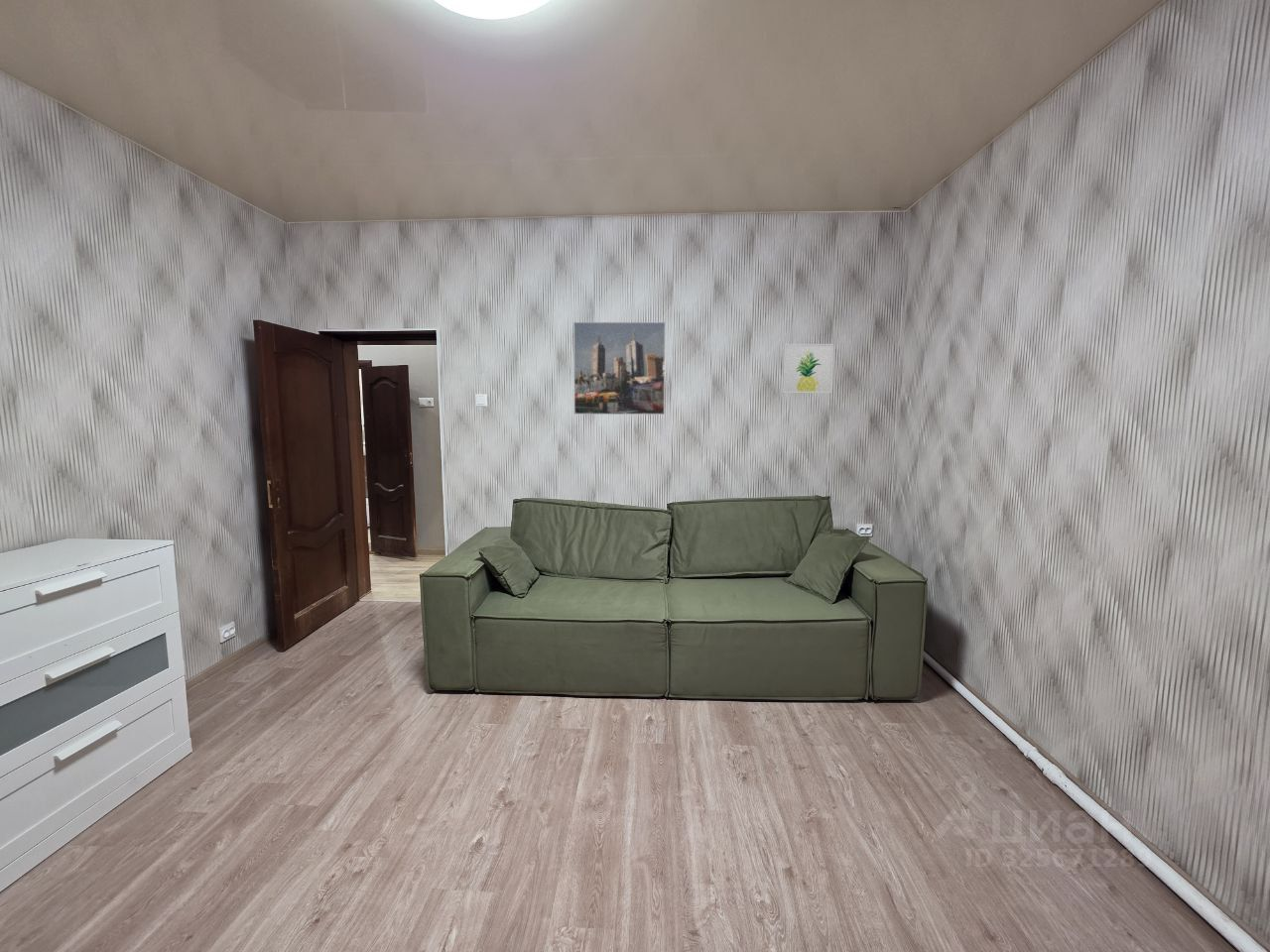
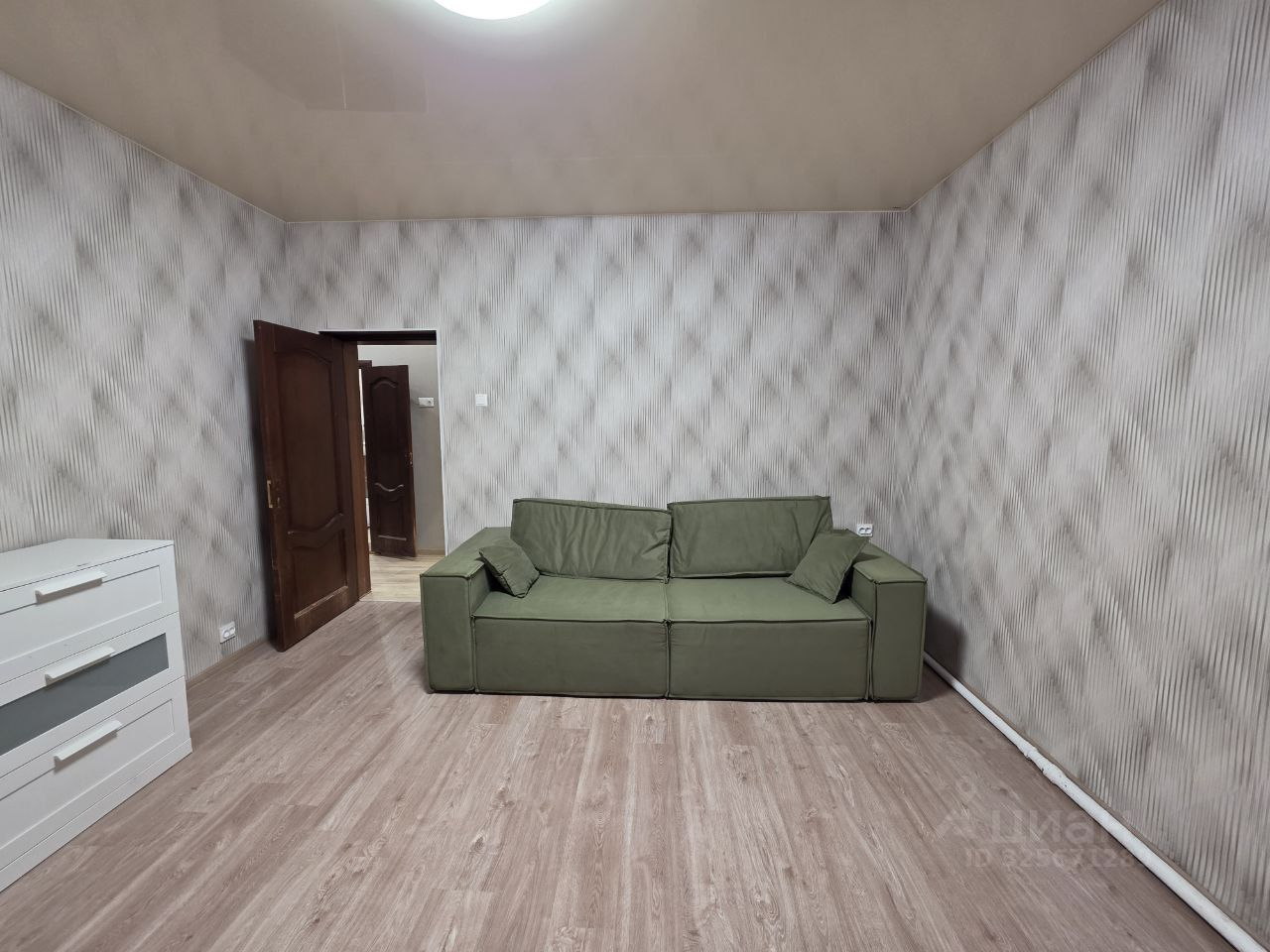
- wall art [782,343,834,395]
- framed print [572,321,667,416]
